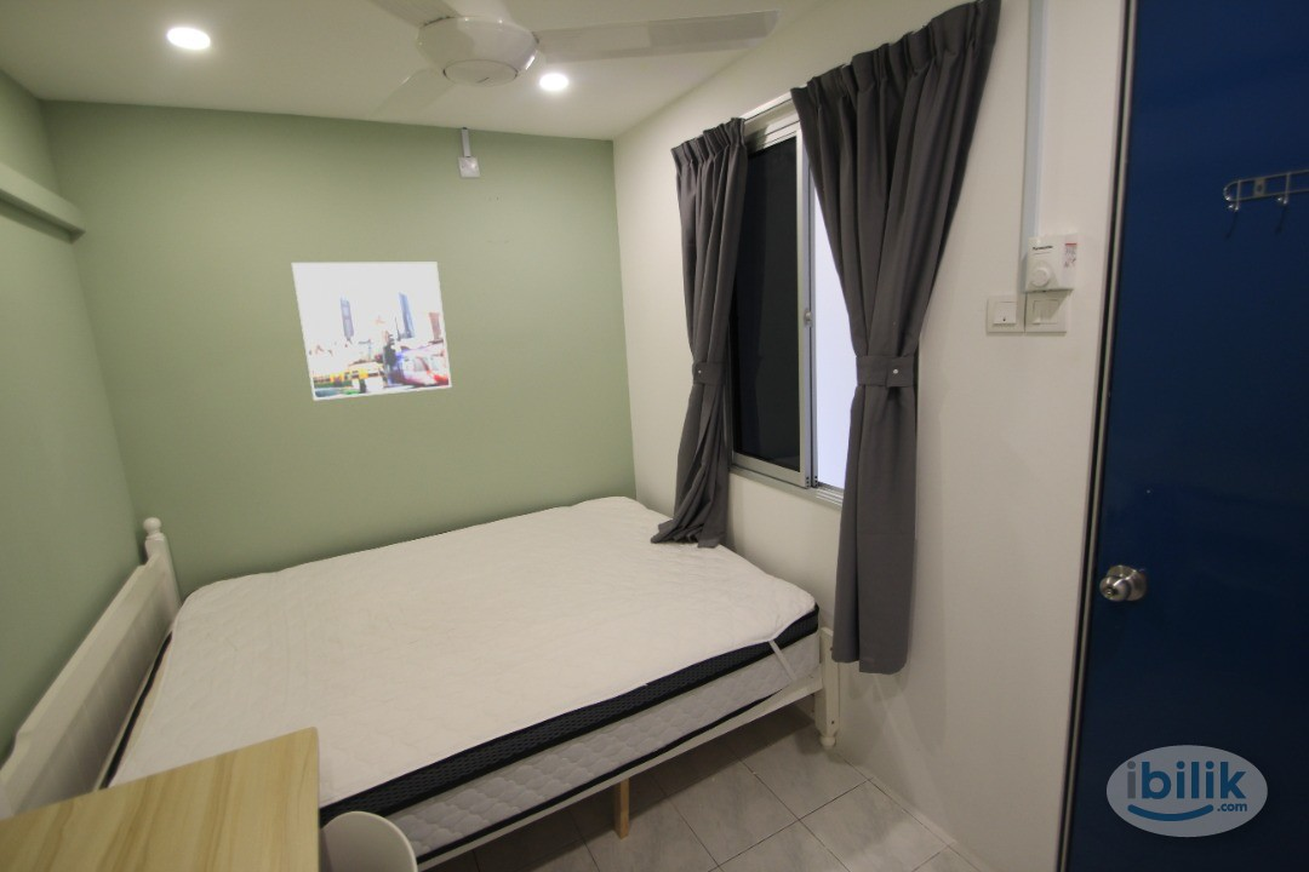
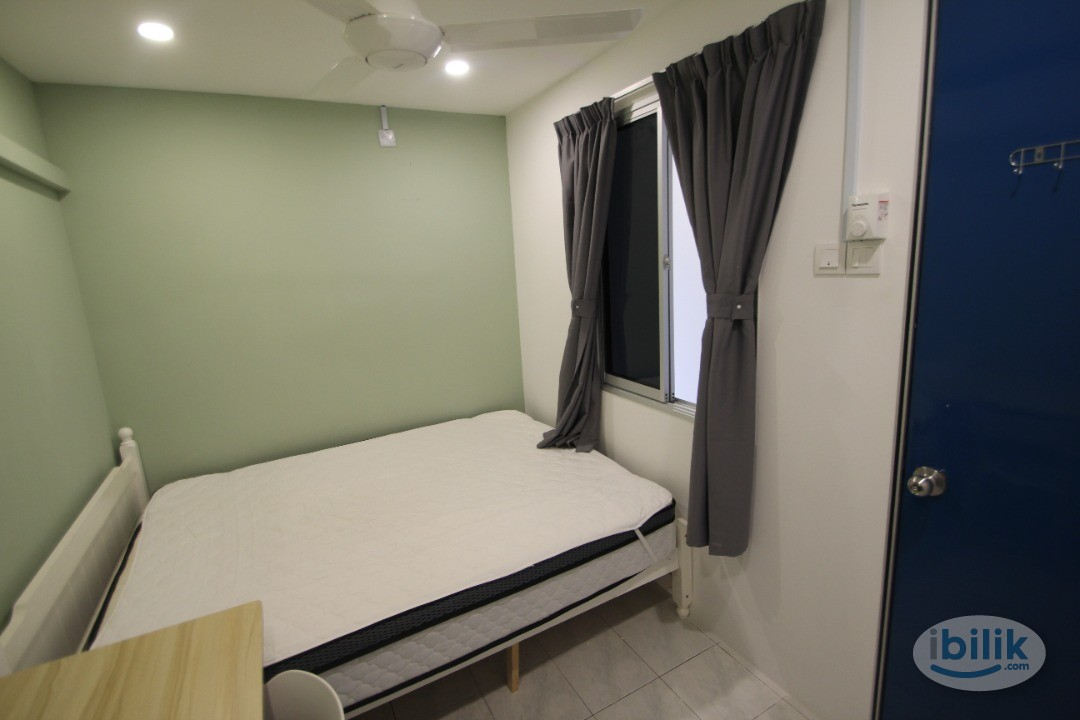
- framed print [291,262,453,402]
